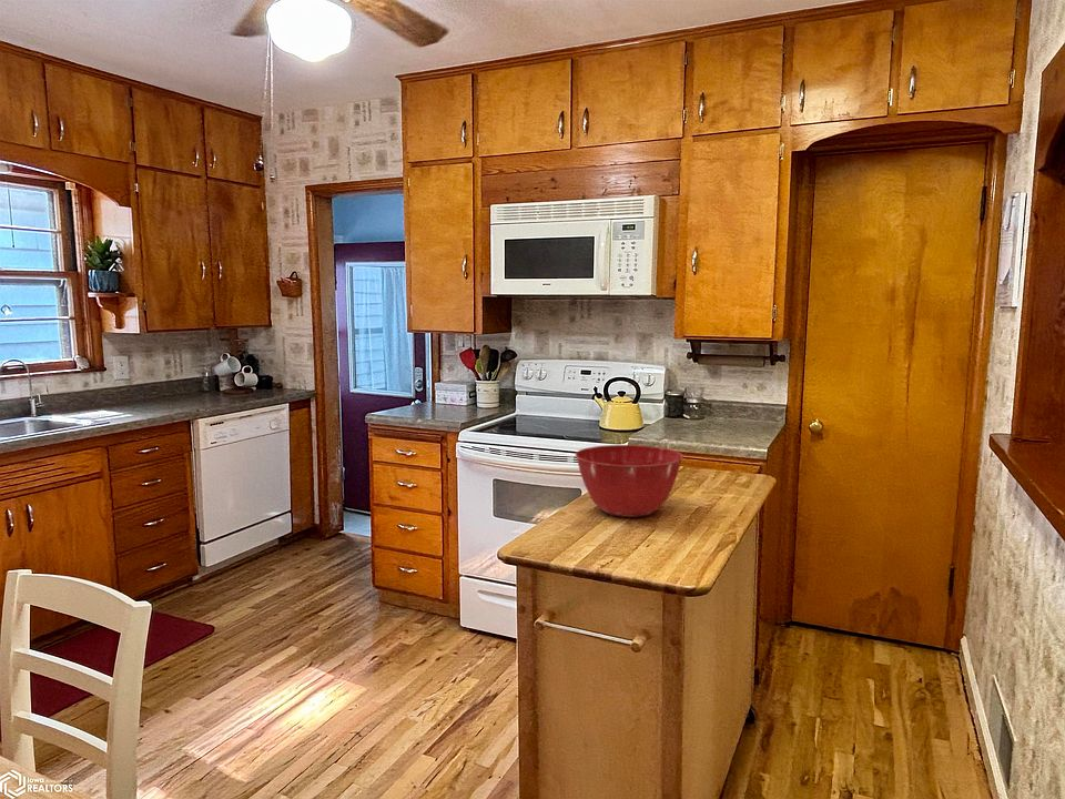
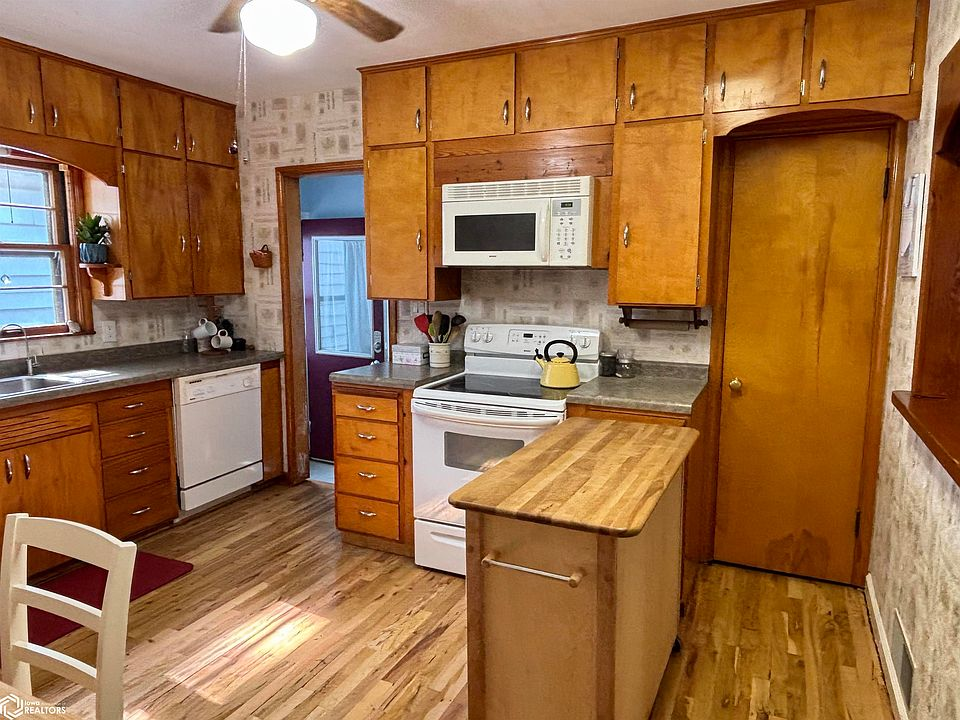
- mixing bowl [575,444,684,518]
